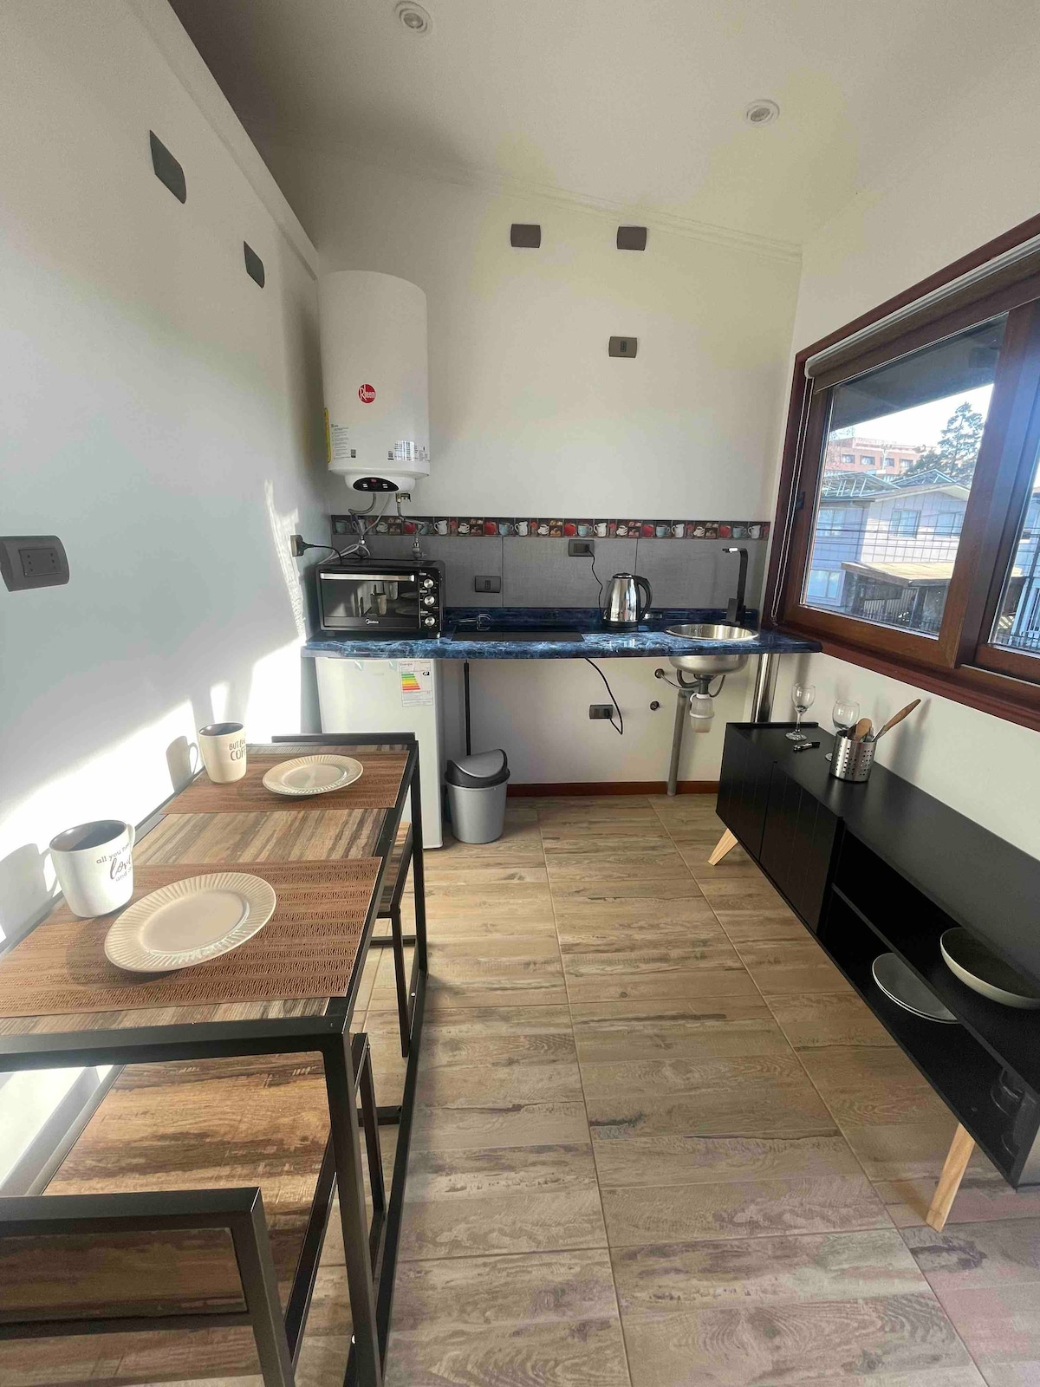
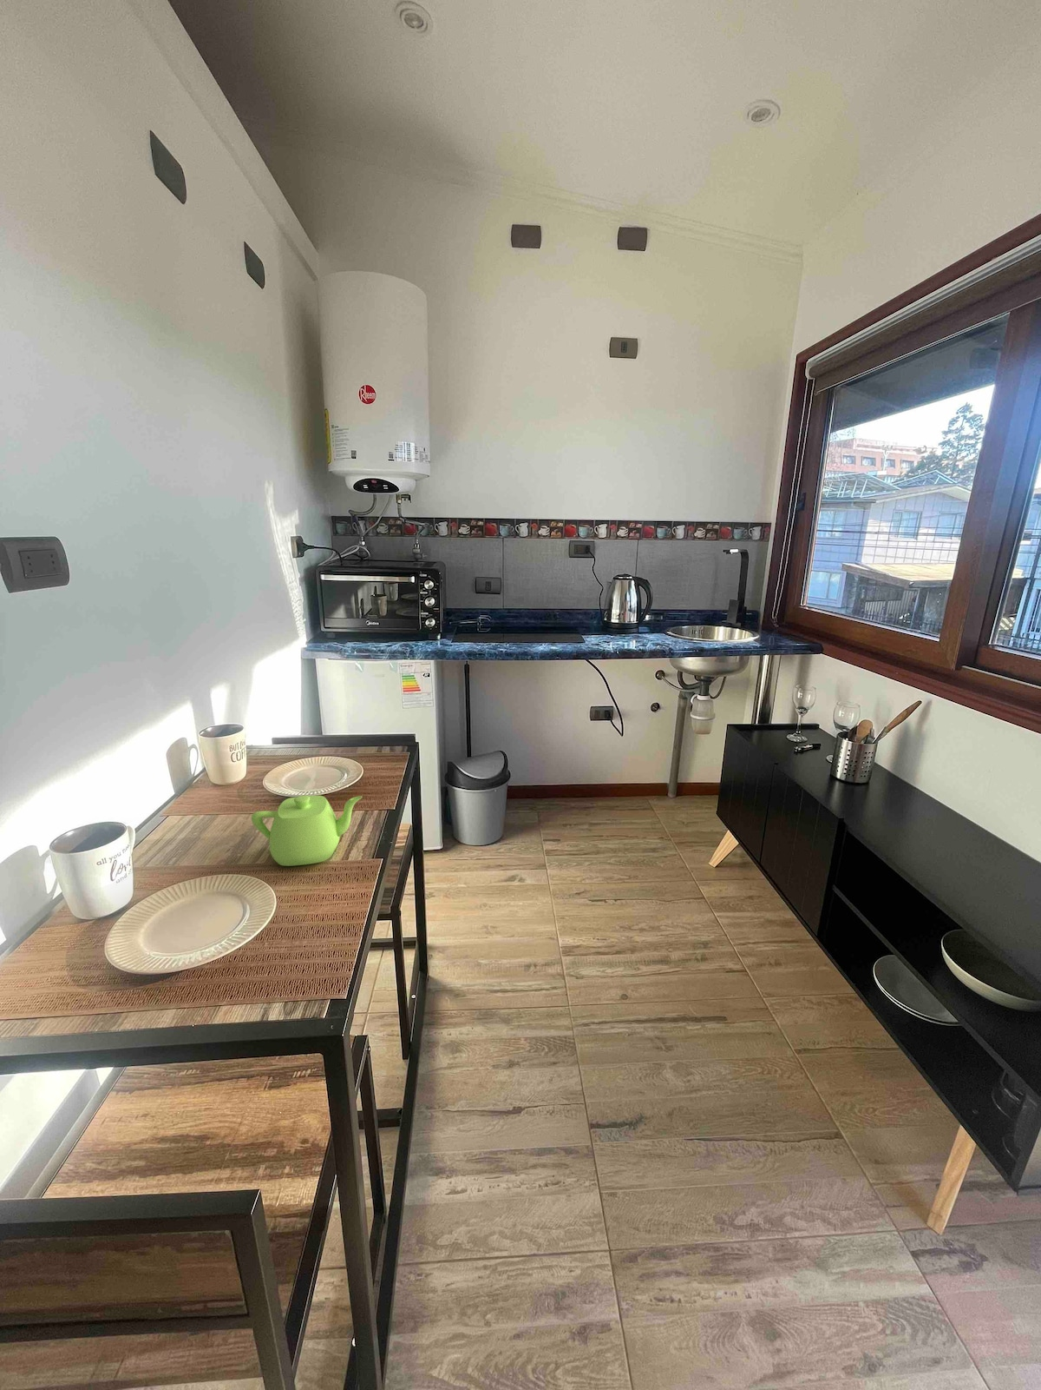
+ teapot [250,795,363,867]
